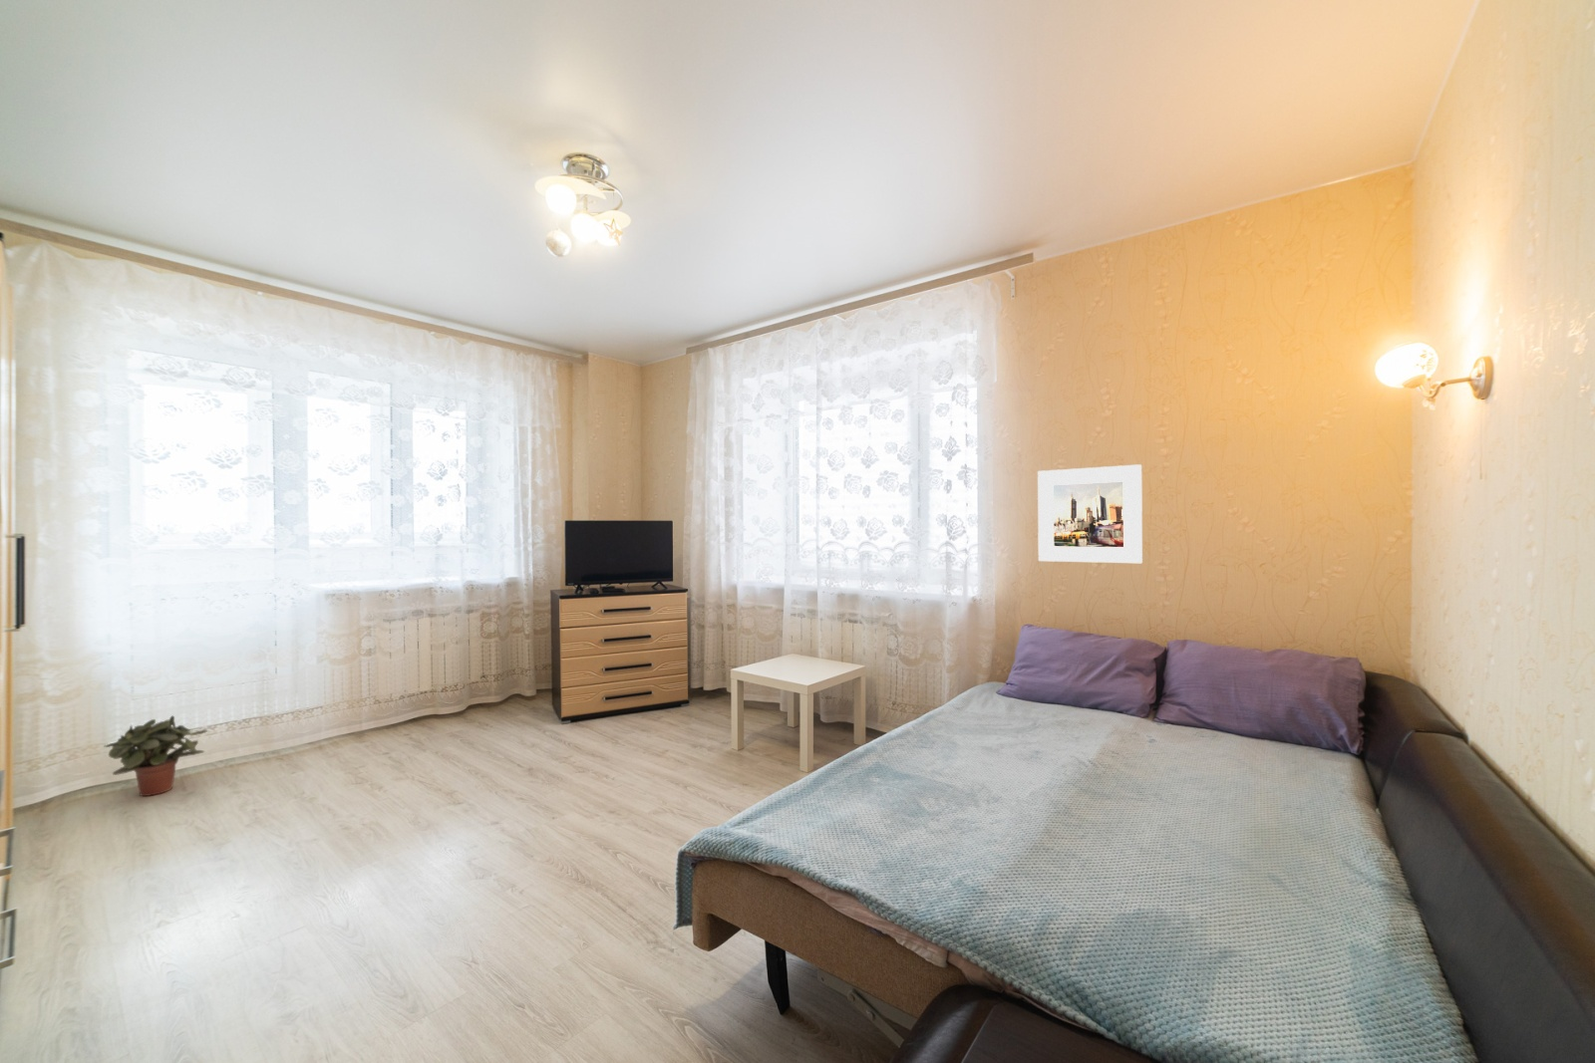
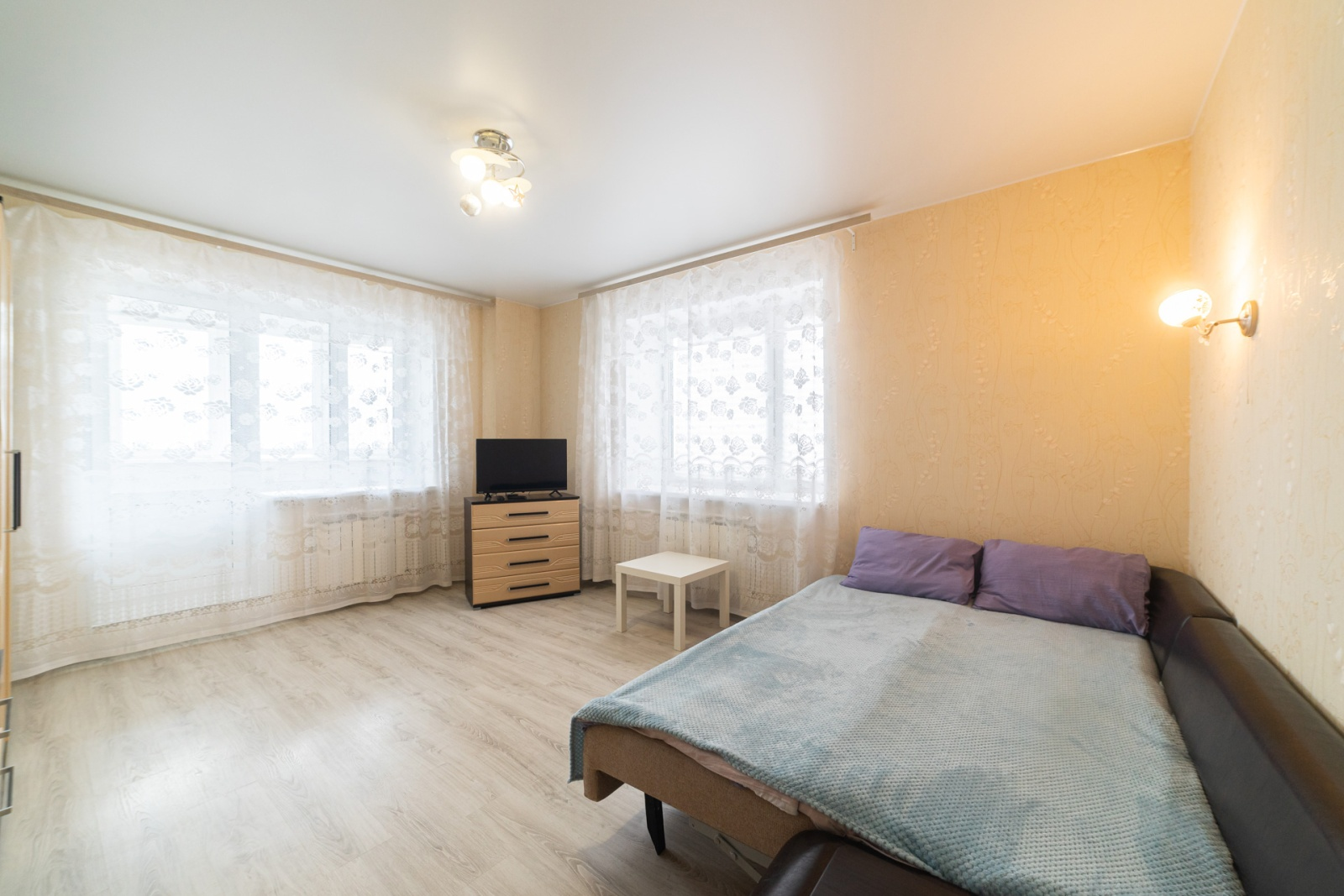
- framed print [1037,463,1143,564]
- potted plant [103,714,209,797]
